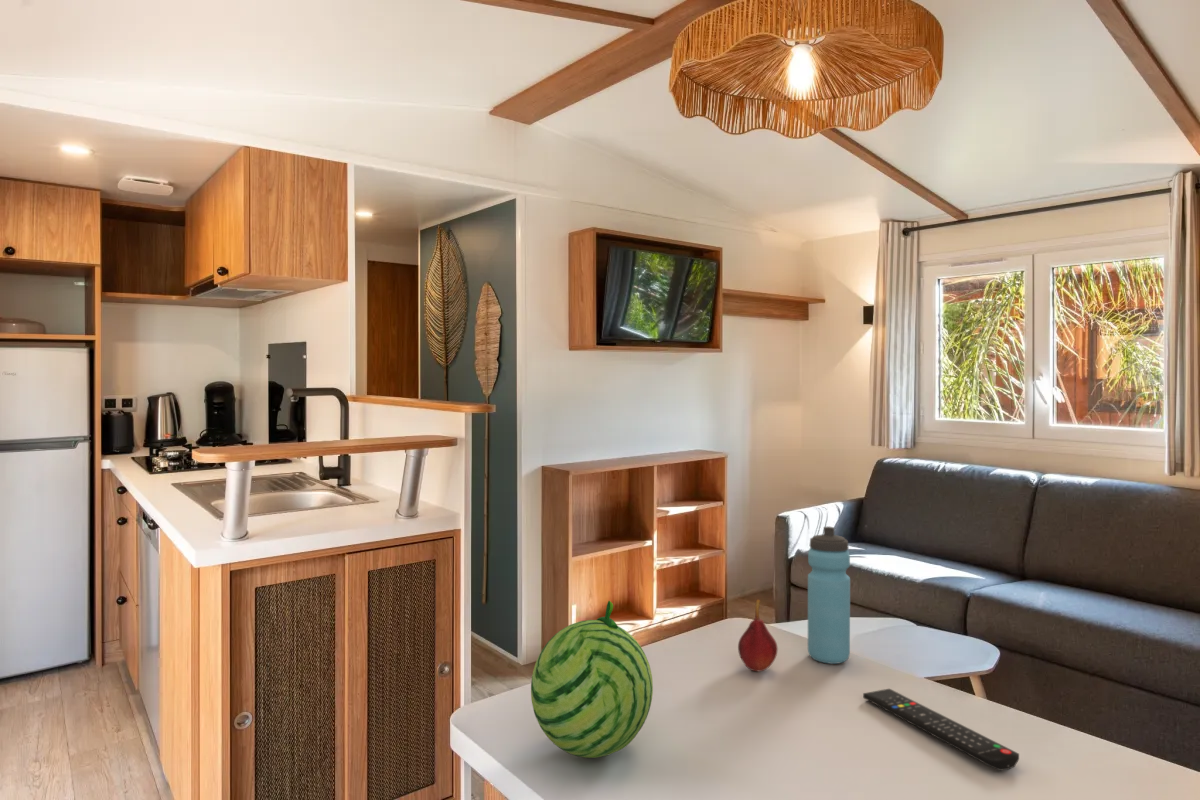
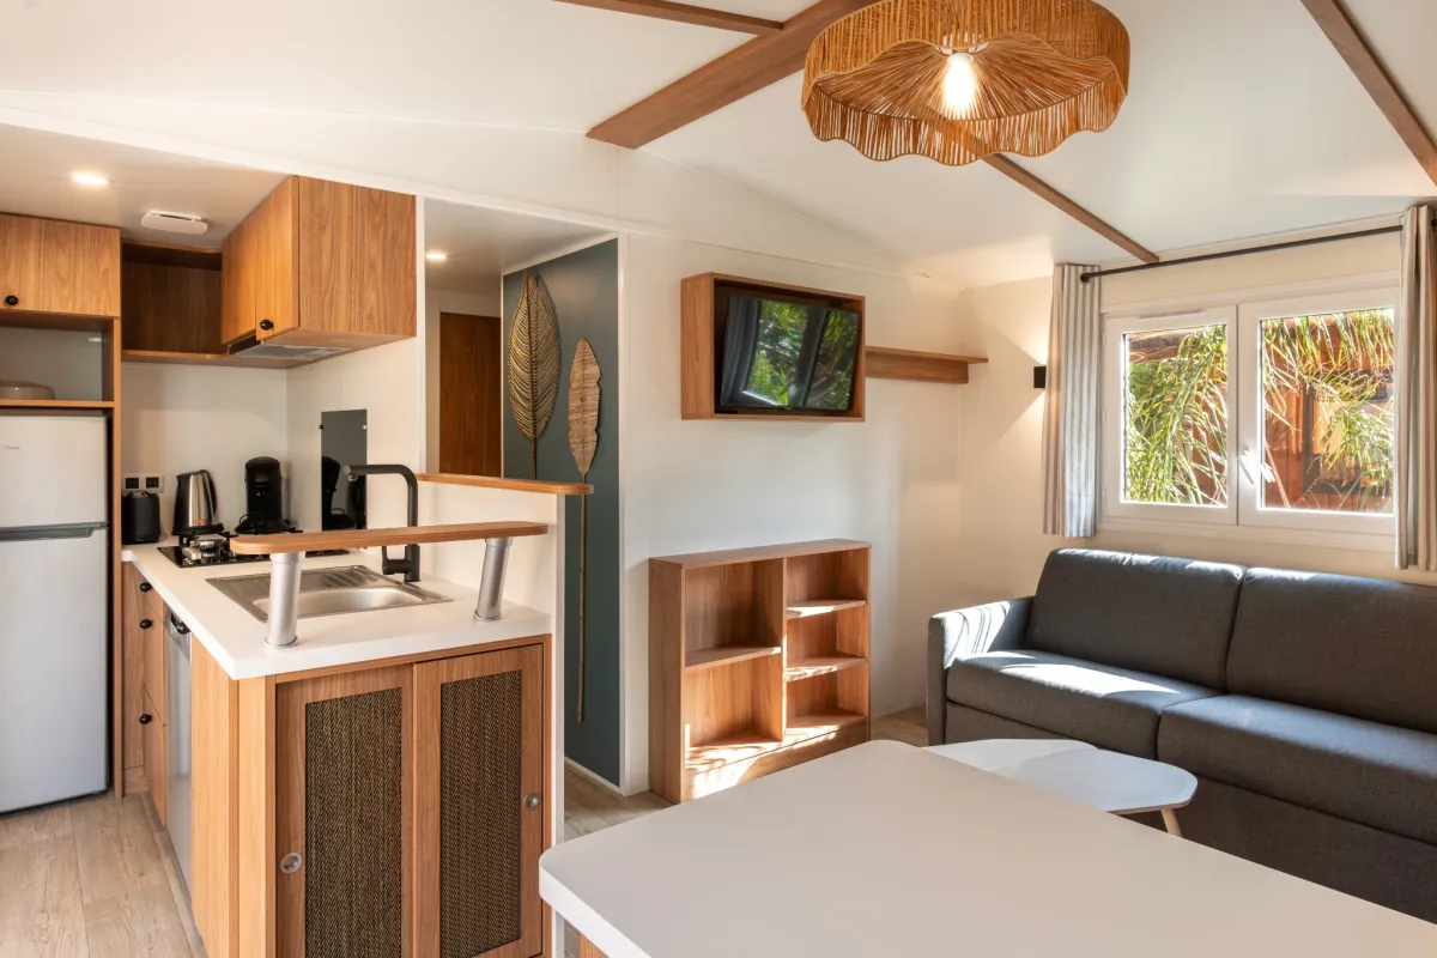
- fruit [530,600,654,759]
- fruit [737,598,779,672]
- water bottle [807,525,851,665]
- remote control [862,688,1020,771]
